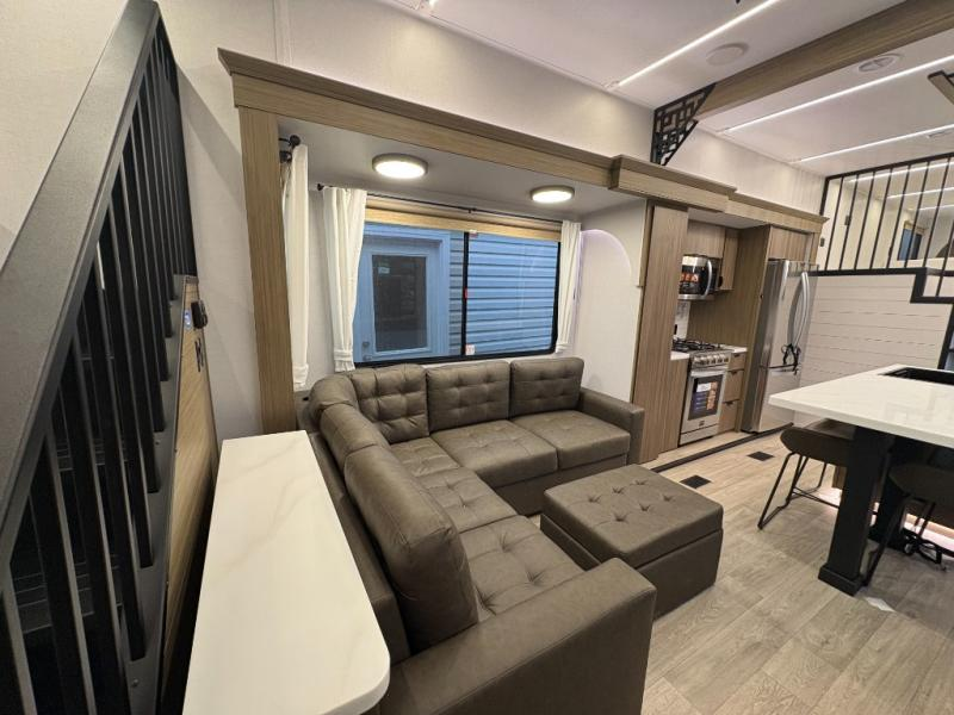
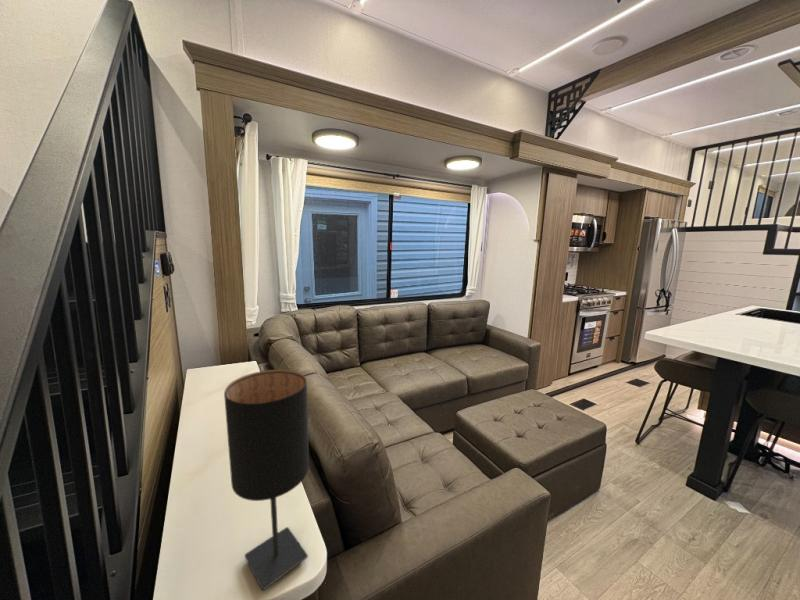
+ table lamp [223,369,310,592]
